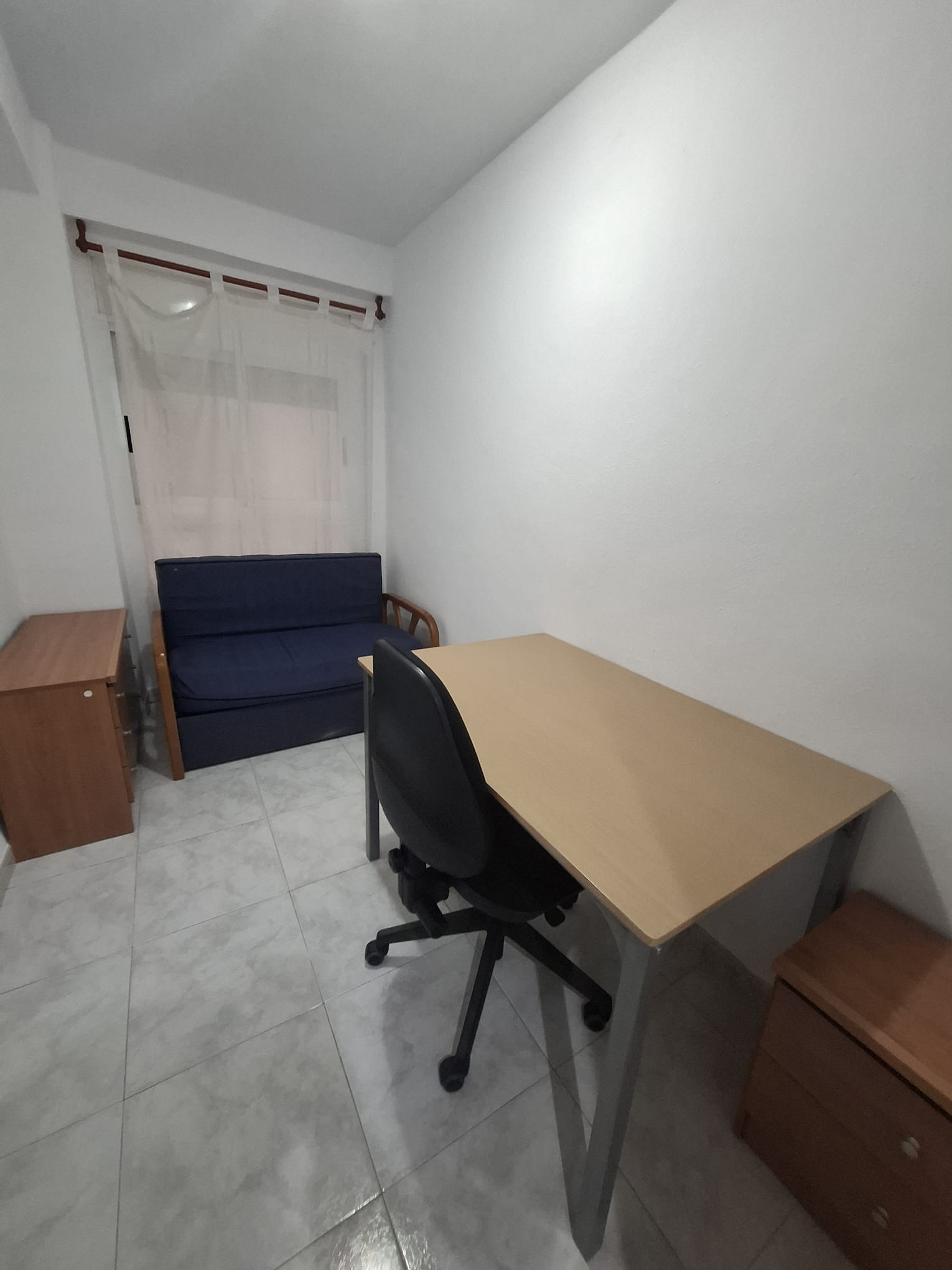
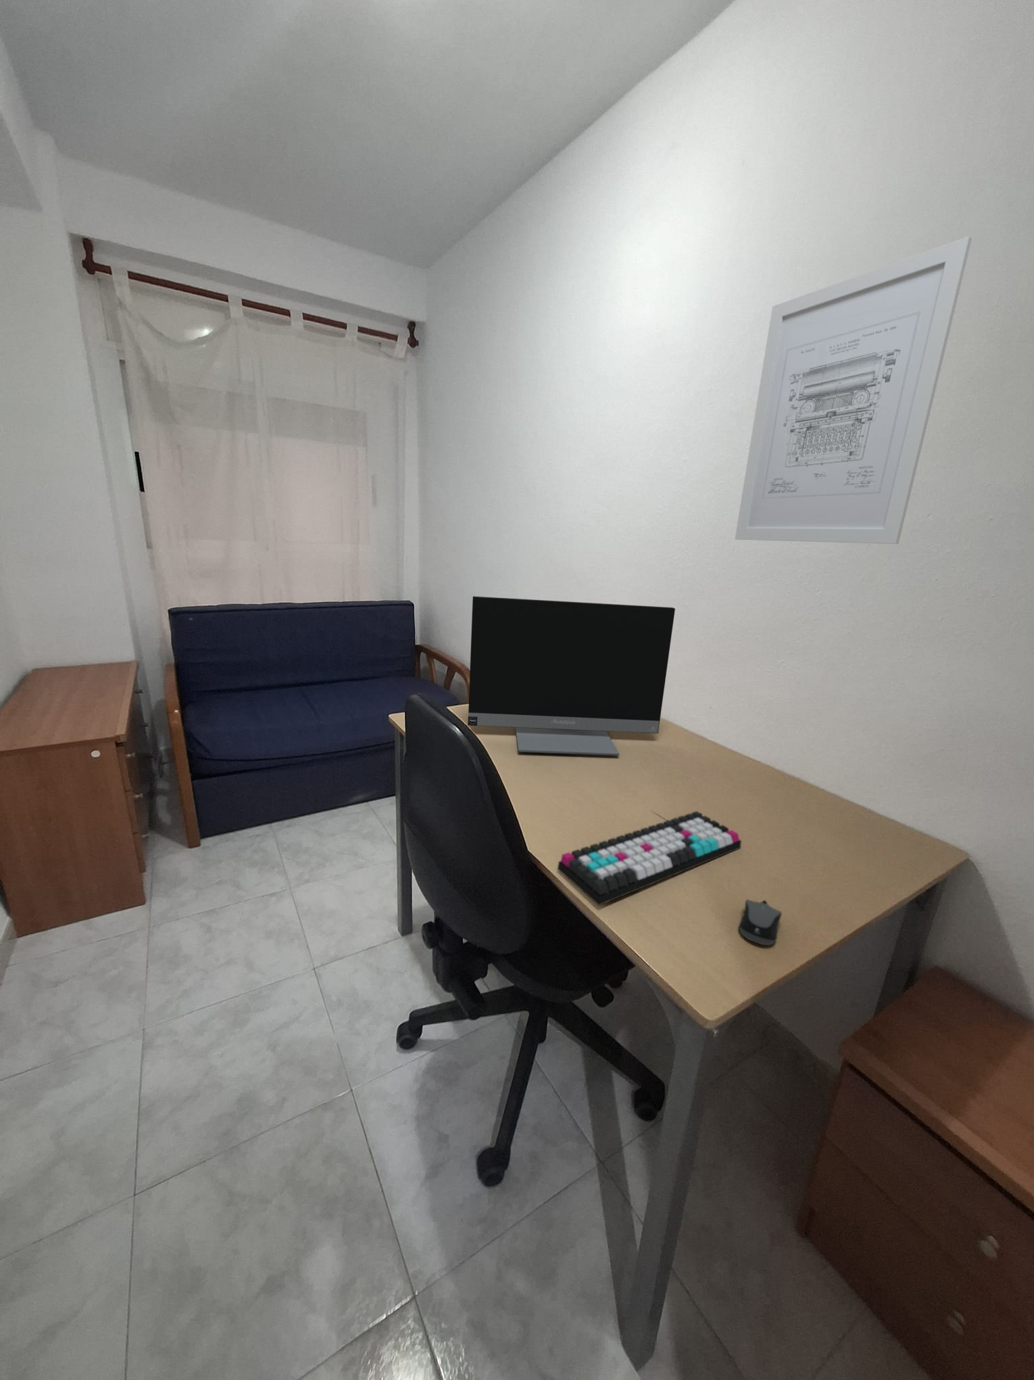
+ computer mouse [739,899,783,945]
+ wall art [734,236,972,544]
+ monitor [467,595,676,756]
+ keyboard [557,810,742,906]
